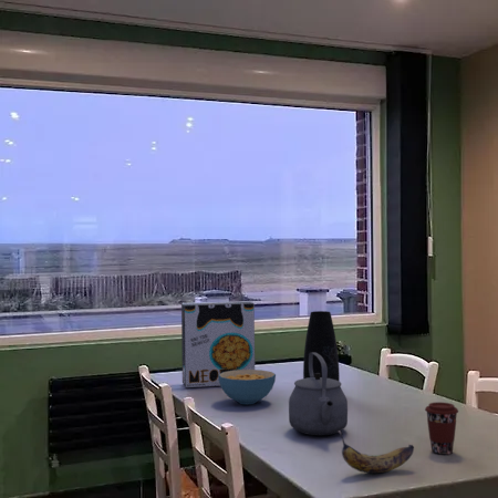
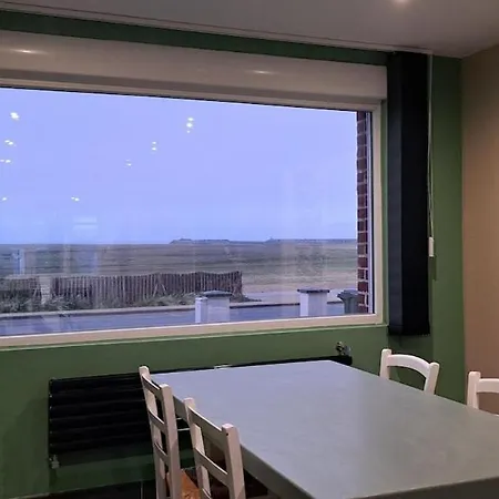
- cereal bowl [218,369,277,406]
- coffee cup [424,402,459,456]
- vase [302,310,341,382]
- banana [338,430,415,475]
- cereal box [180,300,256,388]
- tea kettle [288,352,349,436]
